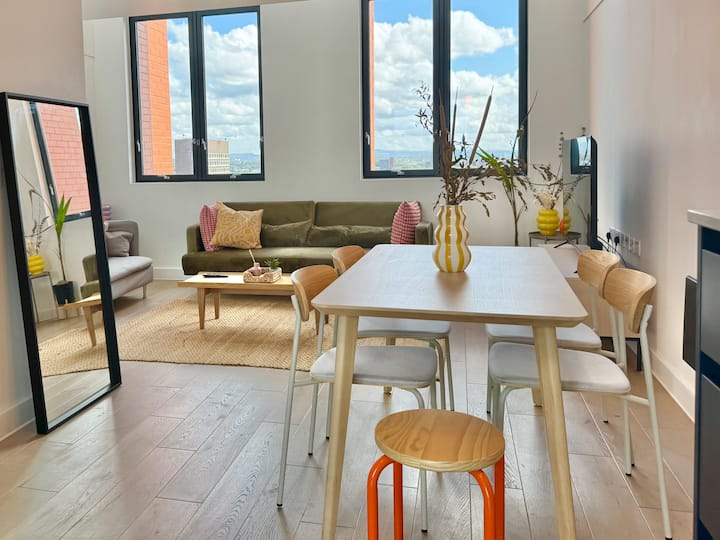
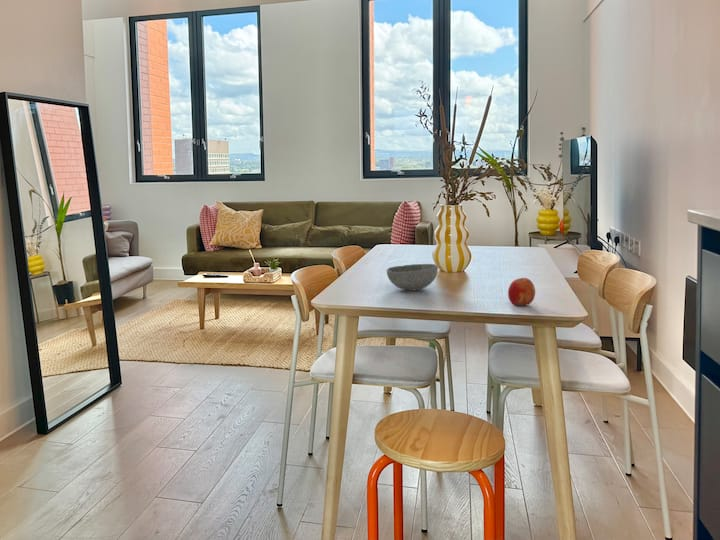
+ bowl [386,263,439,291]
+ fruit [507,277,536,306]
